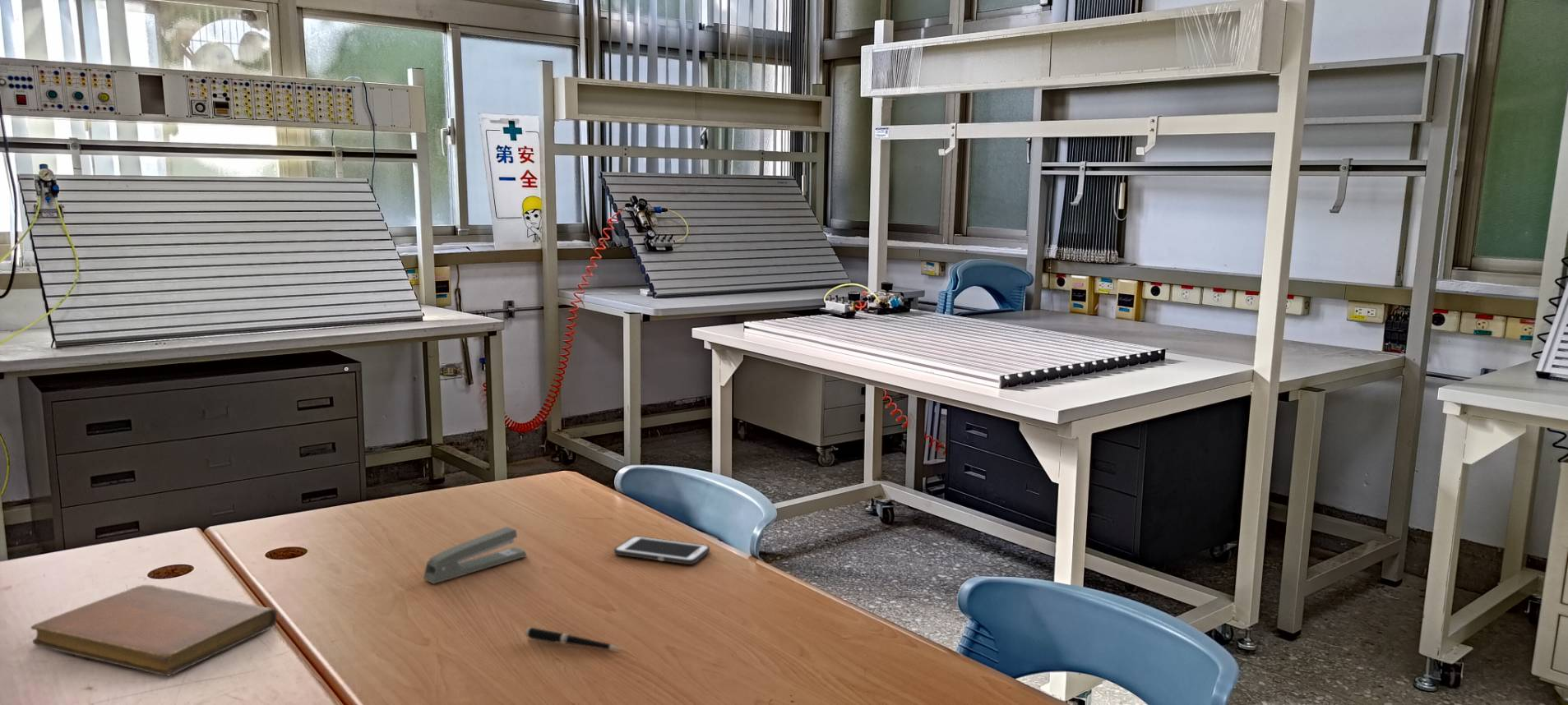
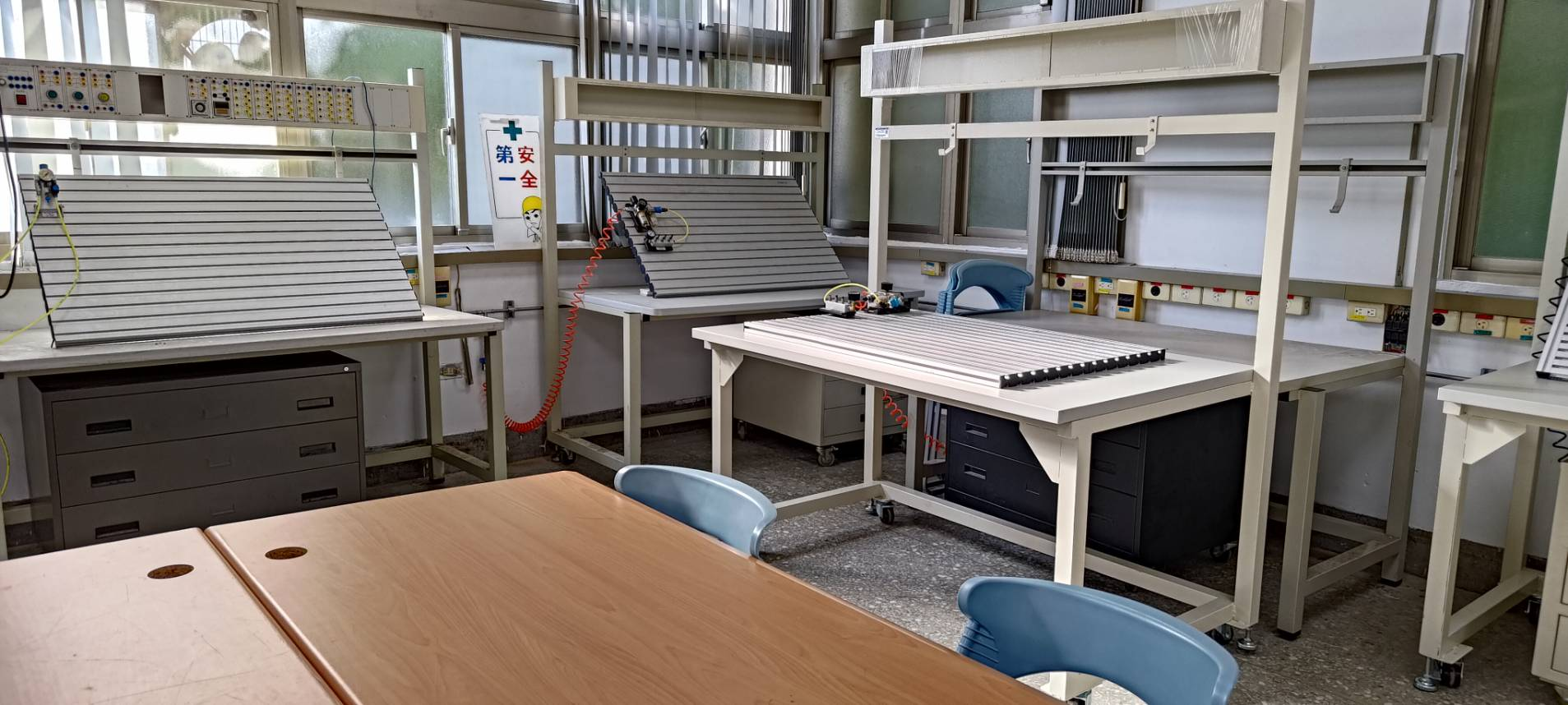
- cell phone [613,535,710,565]
- pen [525,626,625,651]
- stapler [423,526,528,584]
- notebook [30,584,278,677]
